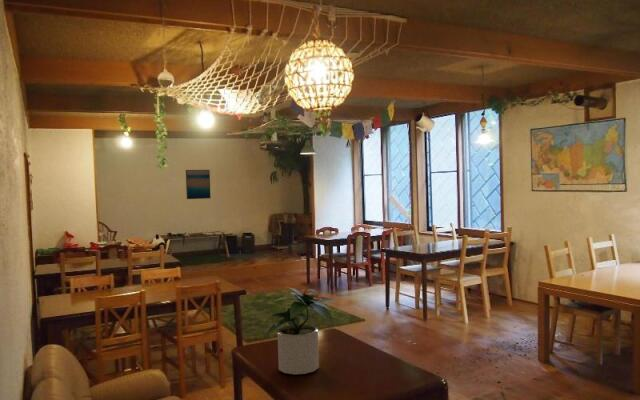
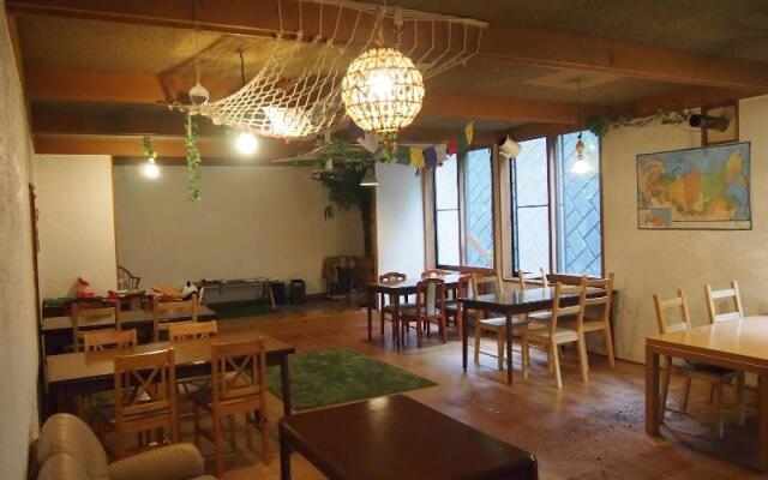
- potted plant [265,286,336,376]
- wall art [185,169,212,200]
